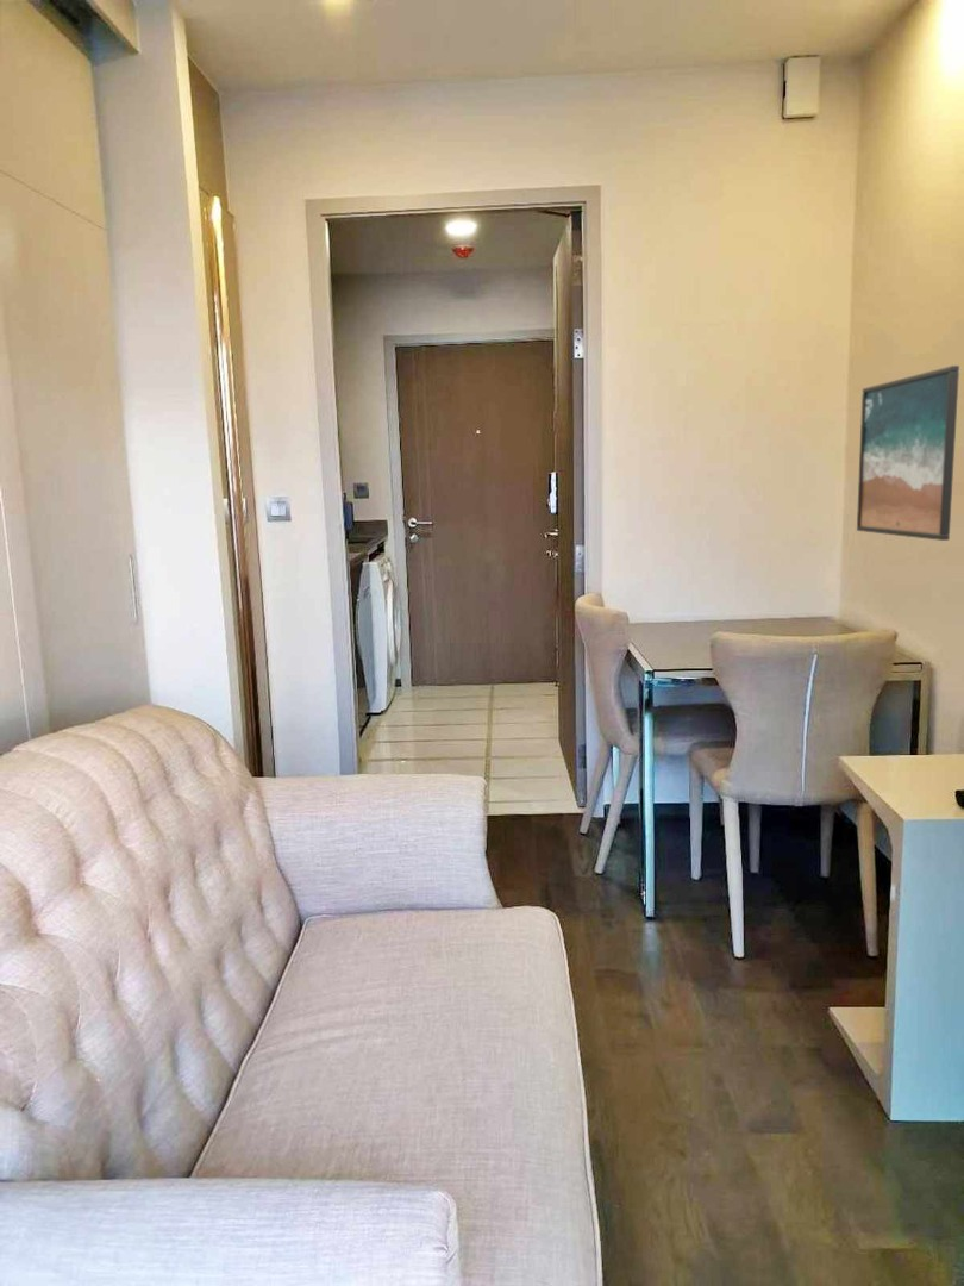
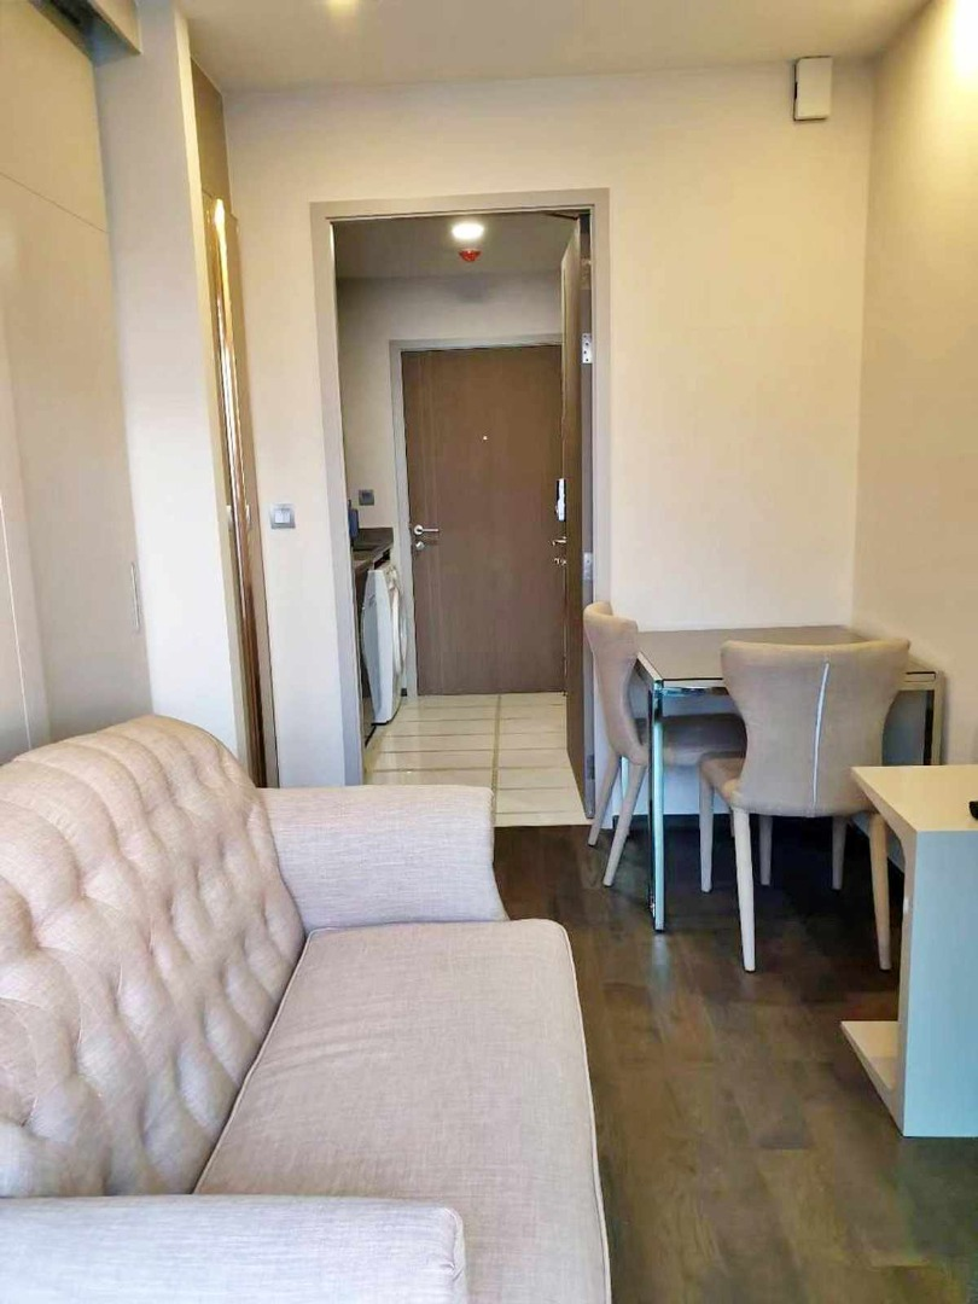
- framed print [856,364,960,542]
